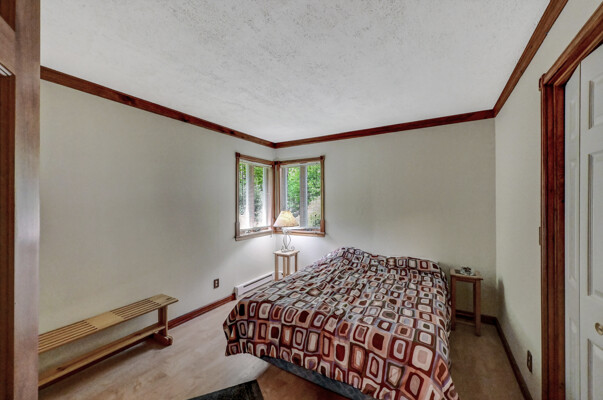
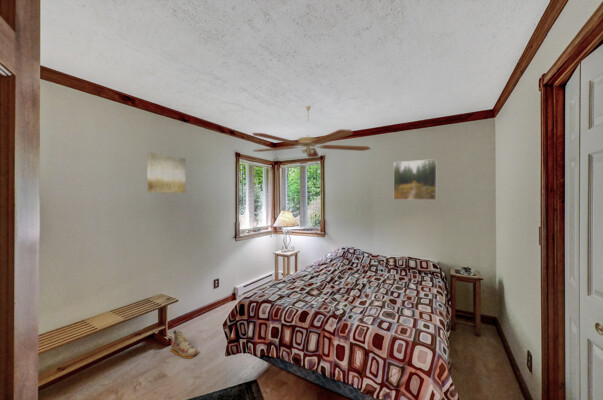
+ wall art [146,151,187,194]
+ ceiling fan [252,105,372,158]
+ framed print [393,158,438,201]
+ shoe [169,329,201,360]
